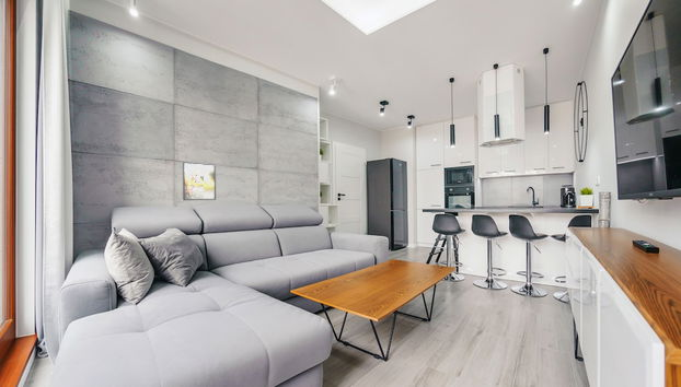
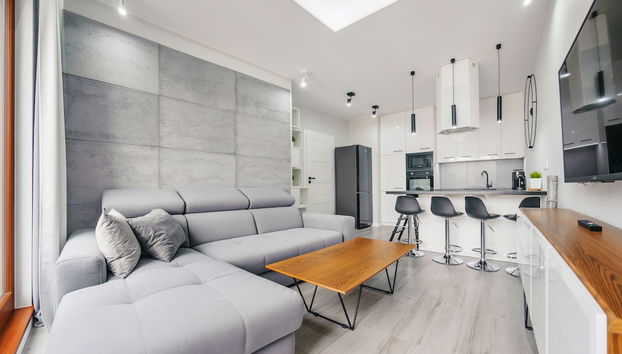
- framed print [182,161,217,201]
